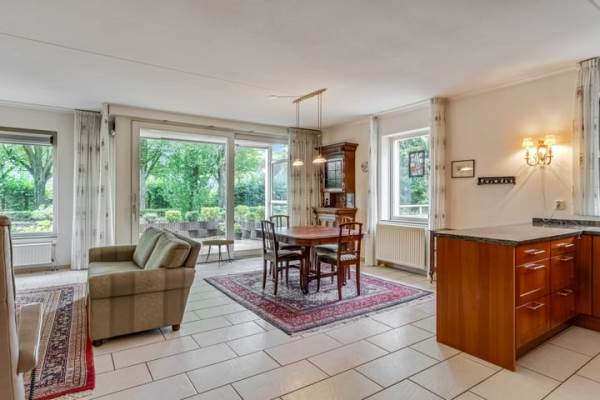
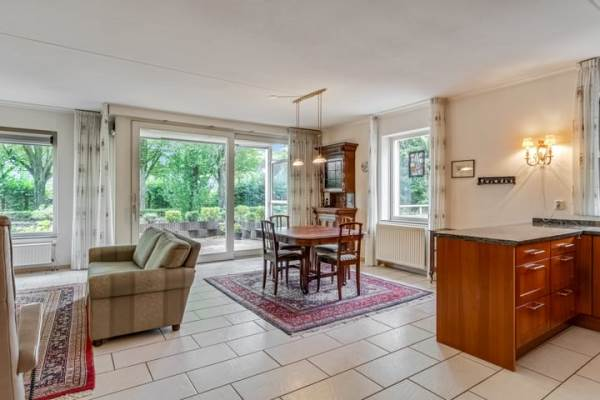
- side table [201,239,235,266]
